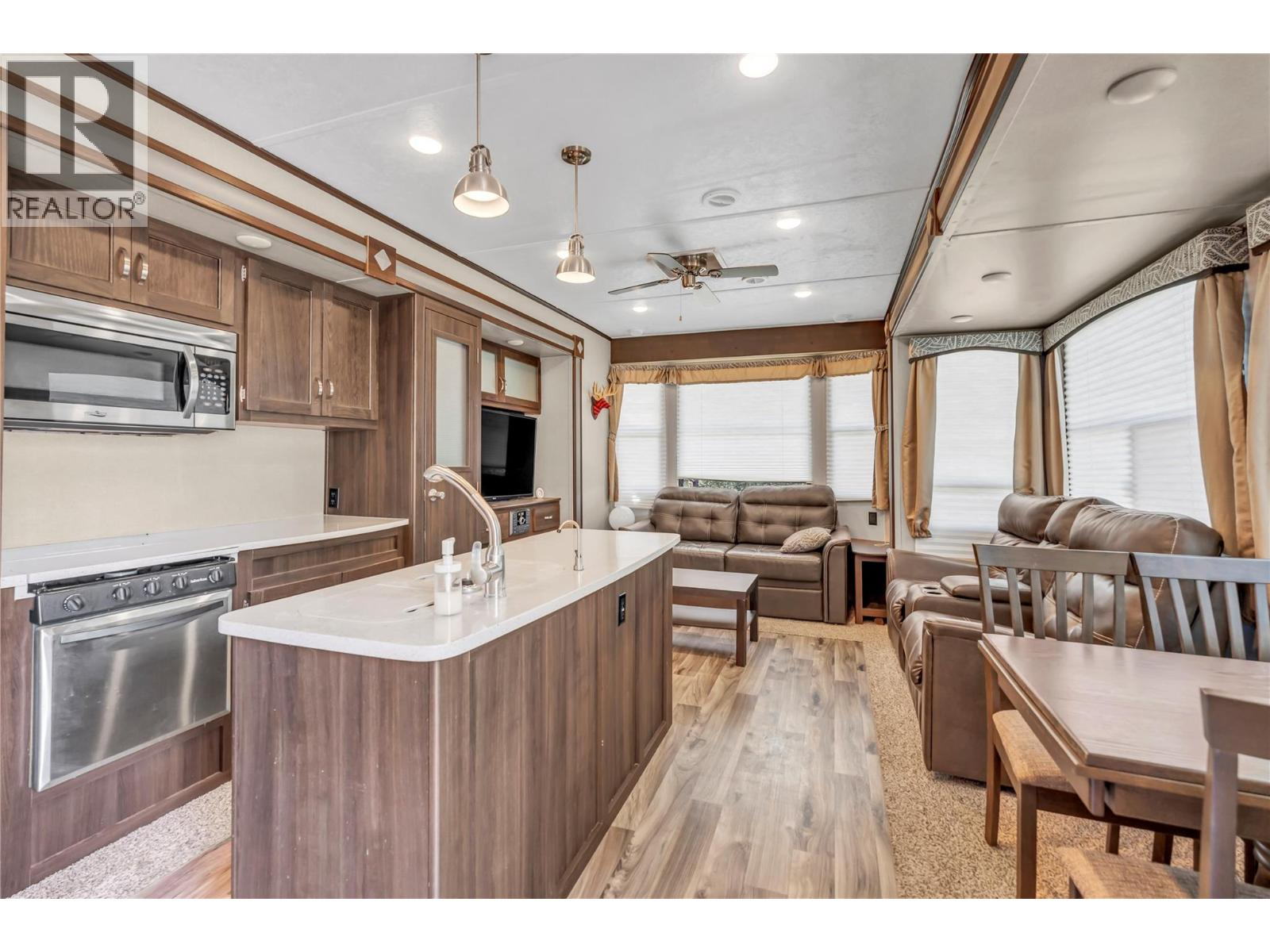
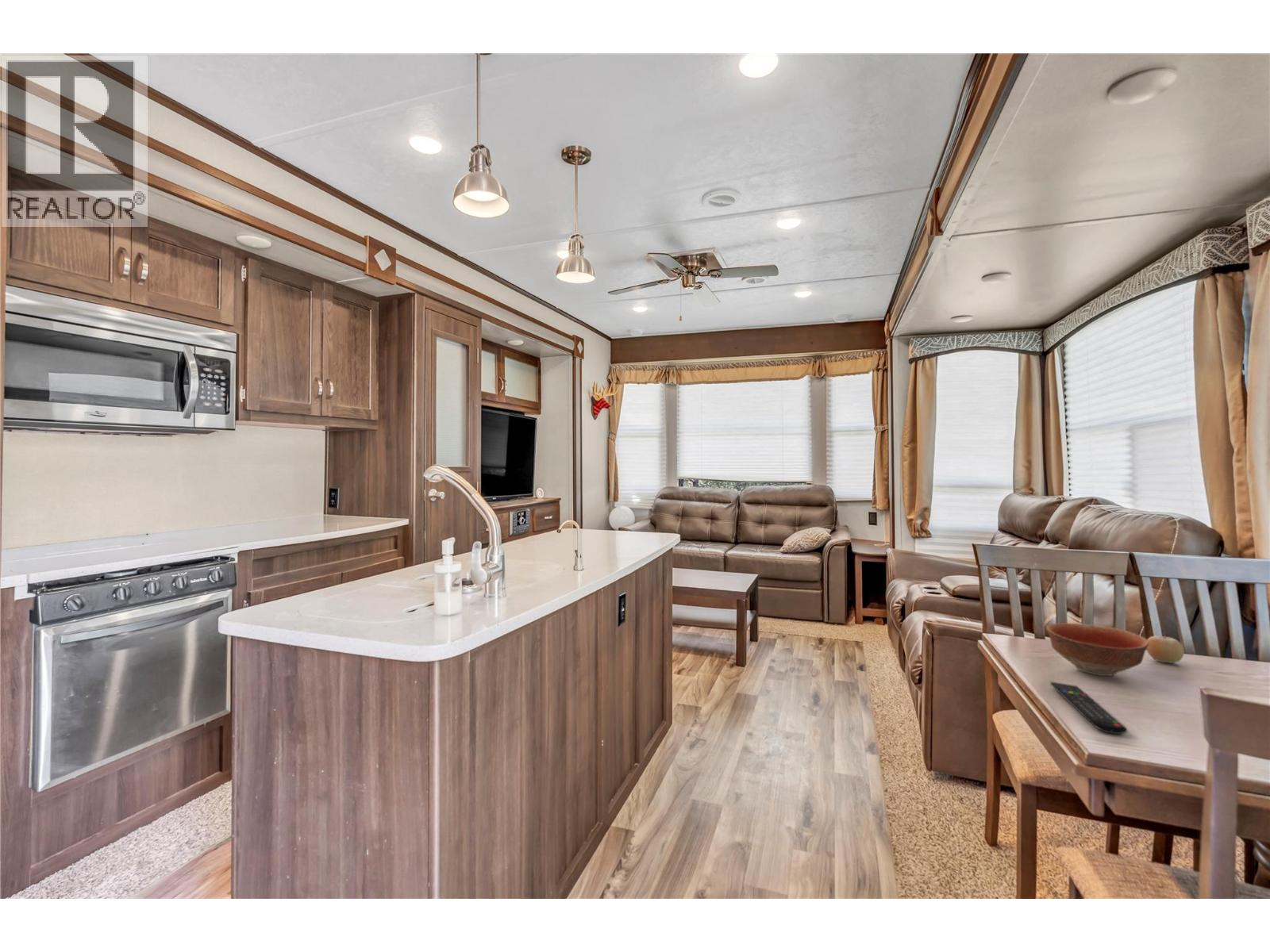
+ remote control [1050,681,1128,735]
+ bowl [1045,622,1149,677]
+ fruit [1146,631,1185,664]
